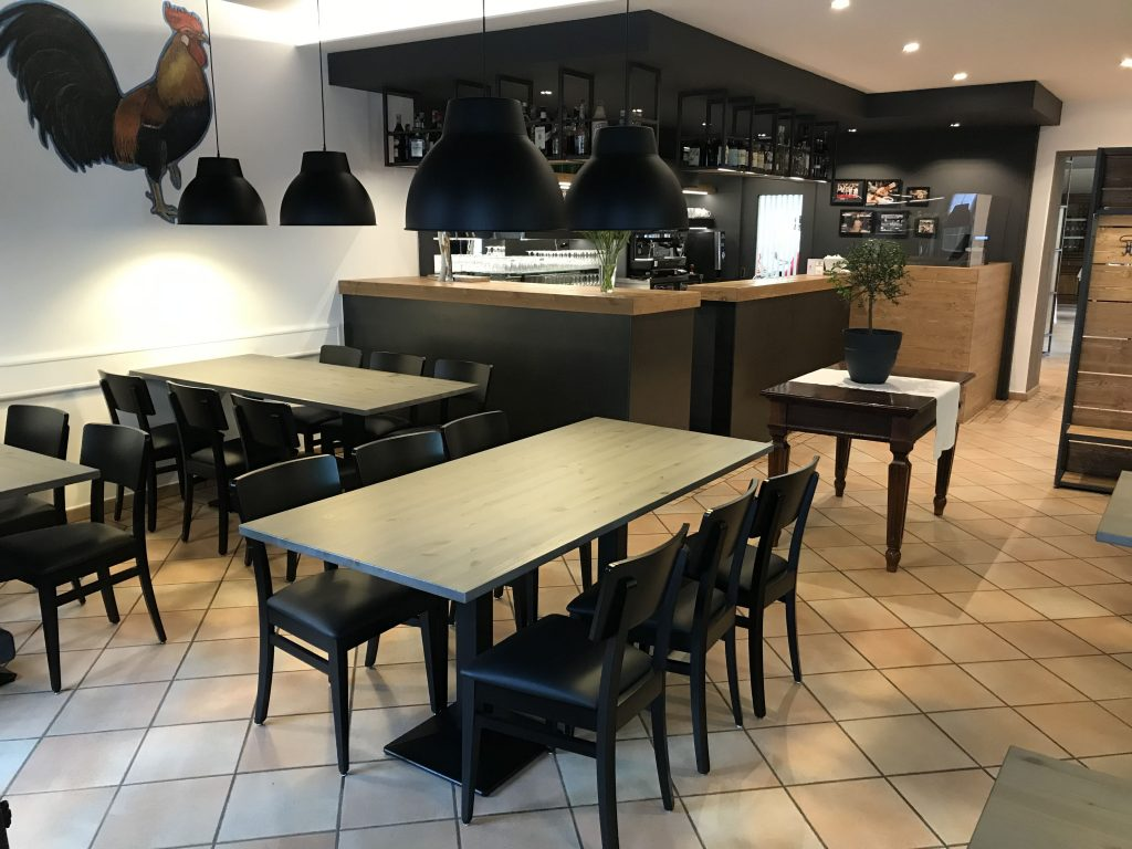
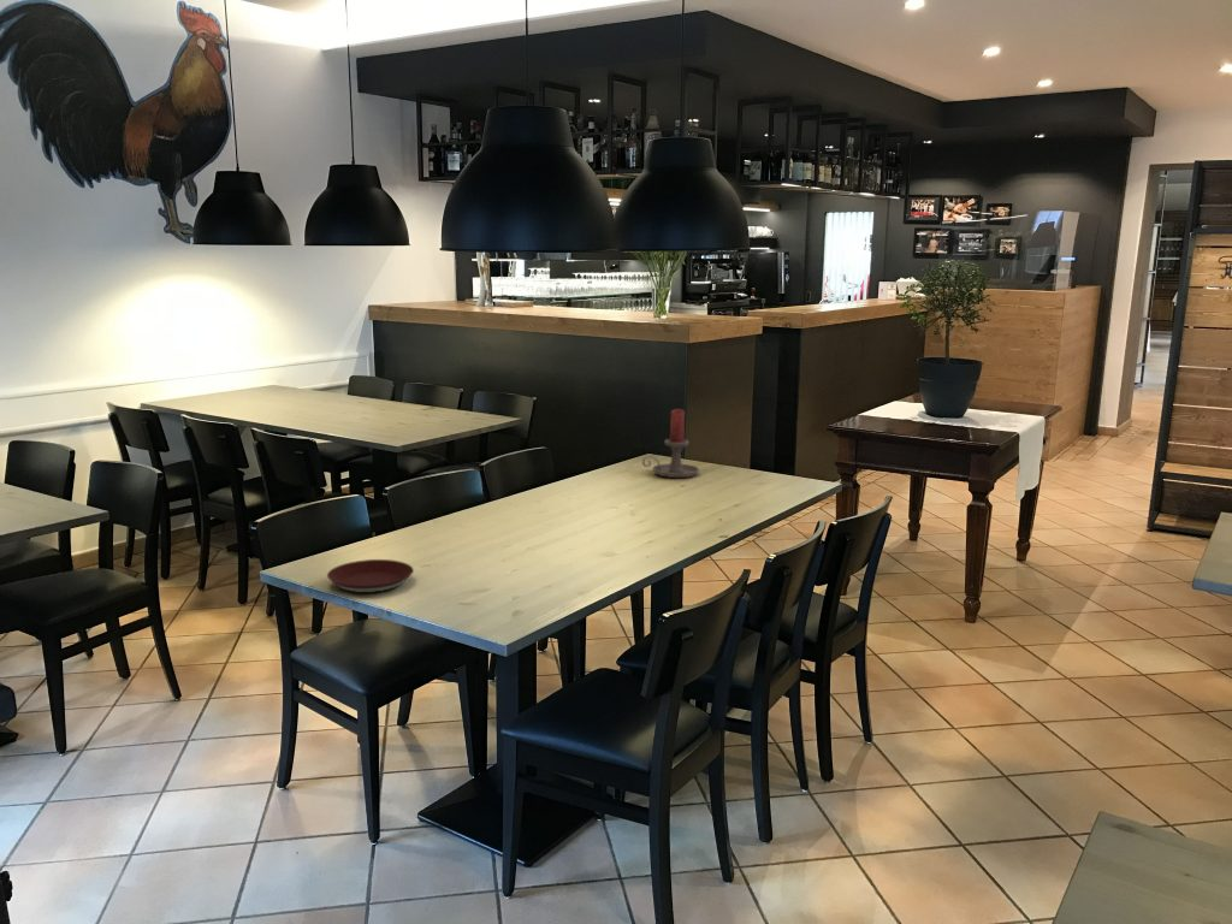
+ candle holder [641,408,700,479]
+ plate [326,558,415,594]
